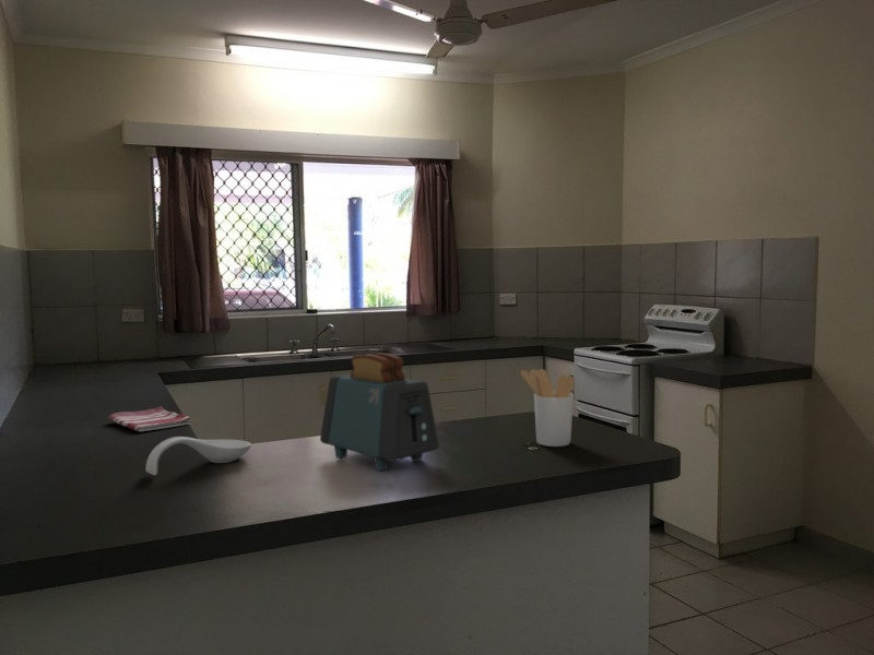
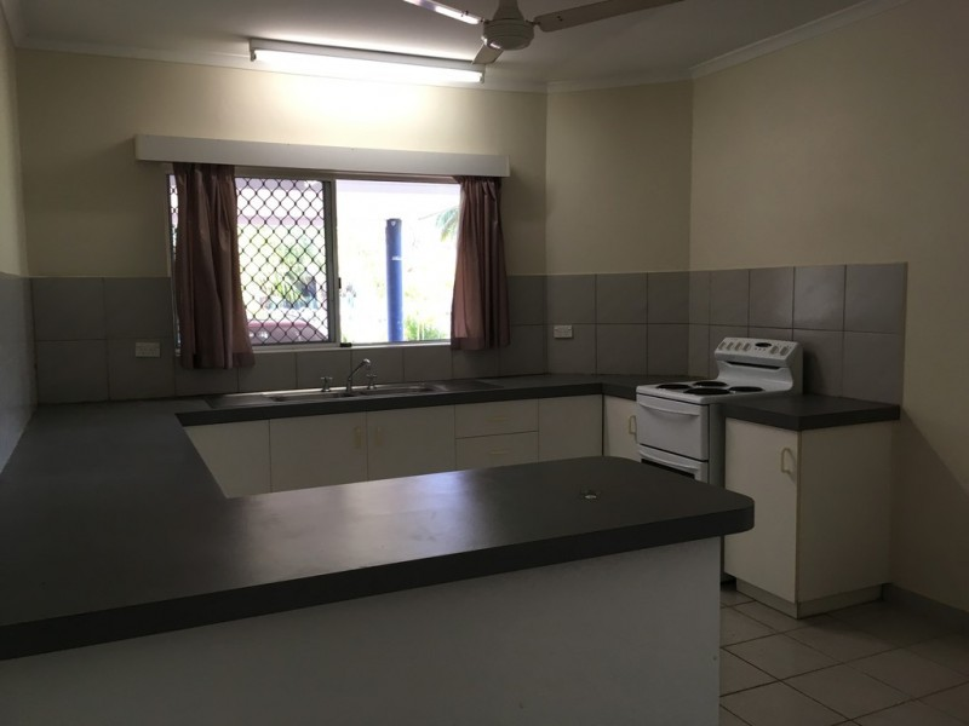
- utensil holder [520,368,576,448]
- spoon rest [144,436,252,476]
- dish towel [107,405,192,432]
- toaster [319,352,440,472]
